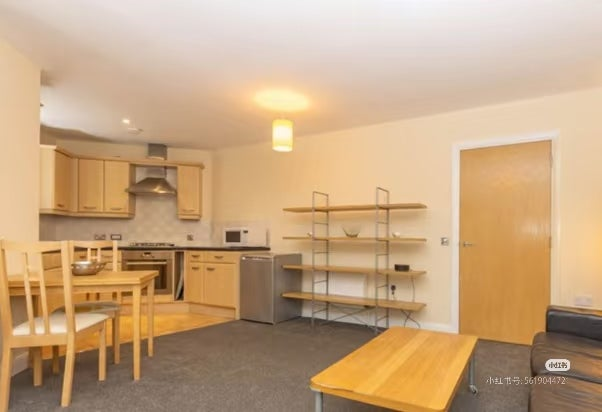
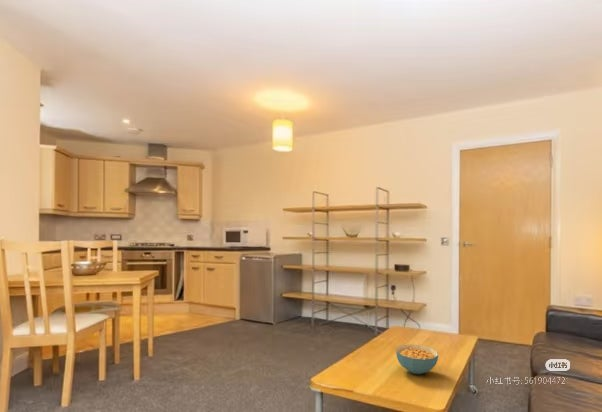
+ cereal bowl [395,343,439,375]
